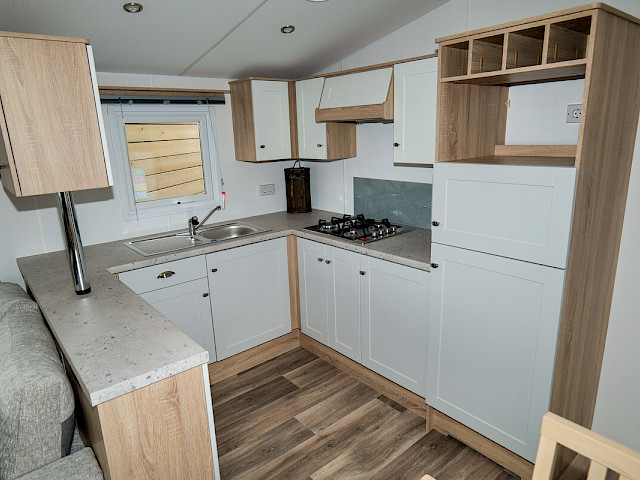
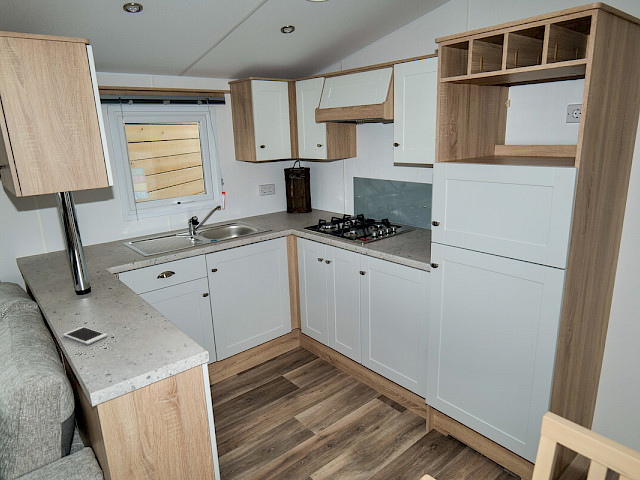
+ cell phone [62,326,109,345]
